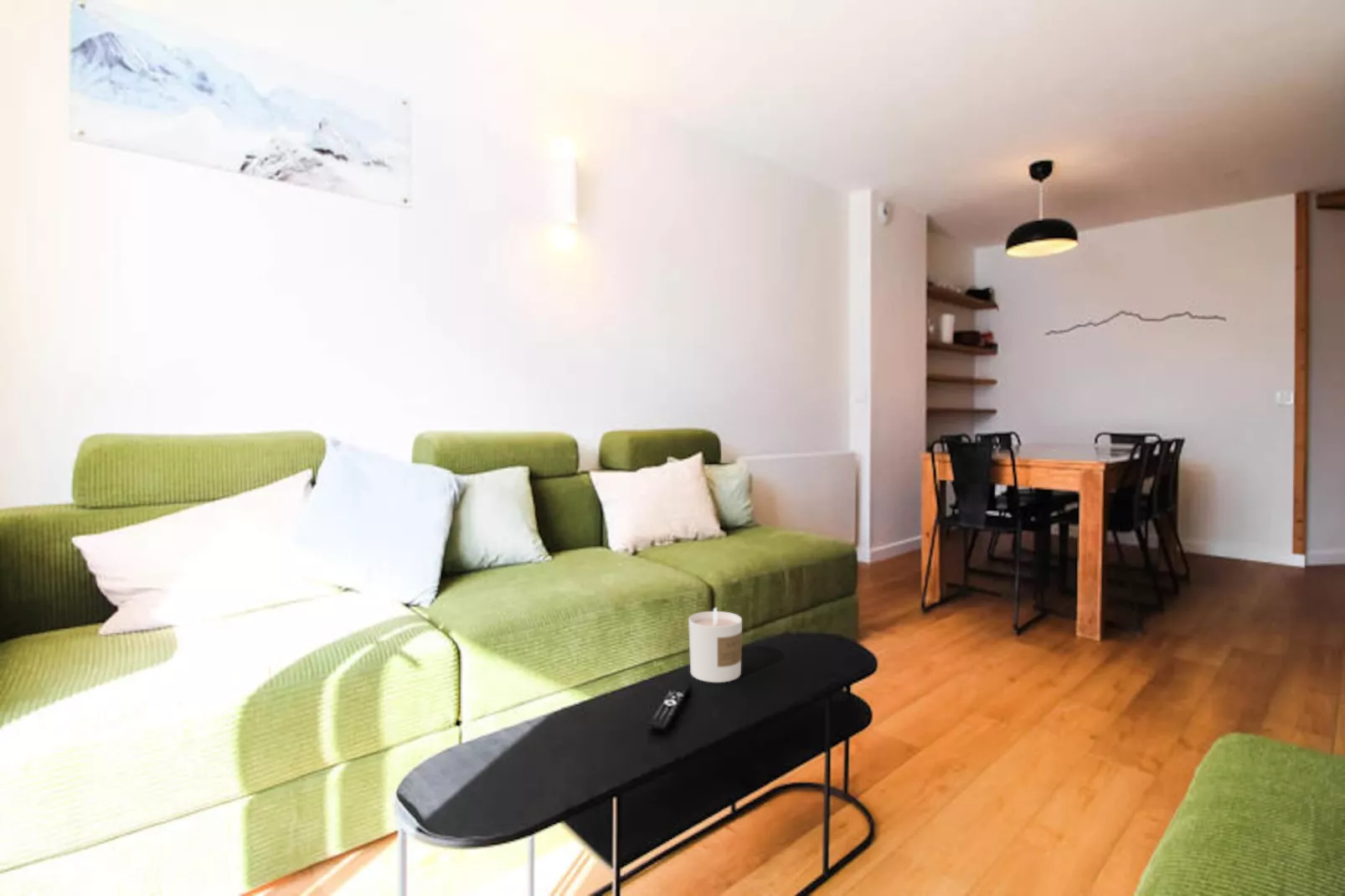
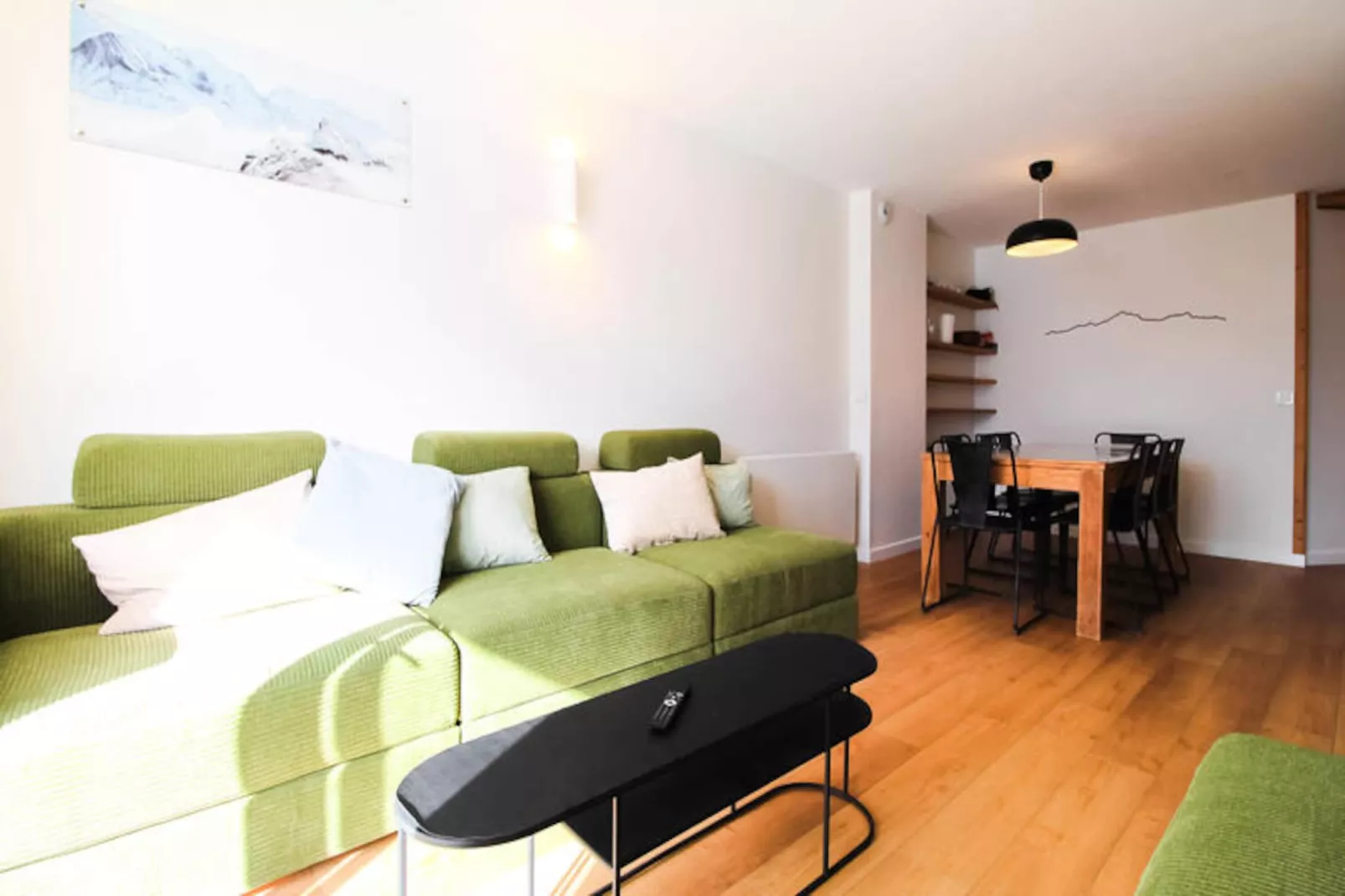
- candle [688,606,743,683]
